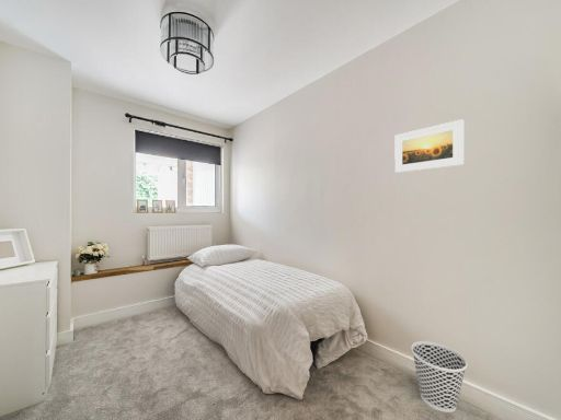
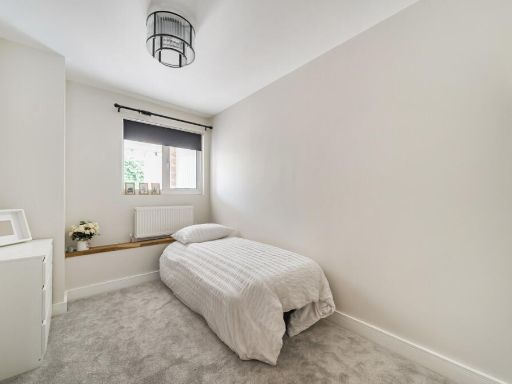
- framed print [393,118,465,174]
- wastebasket [410,340,468,413]
